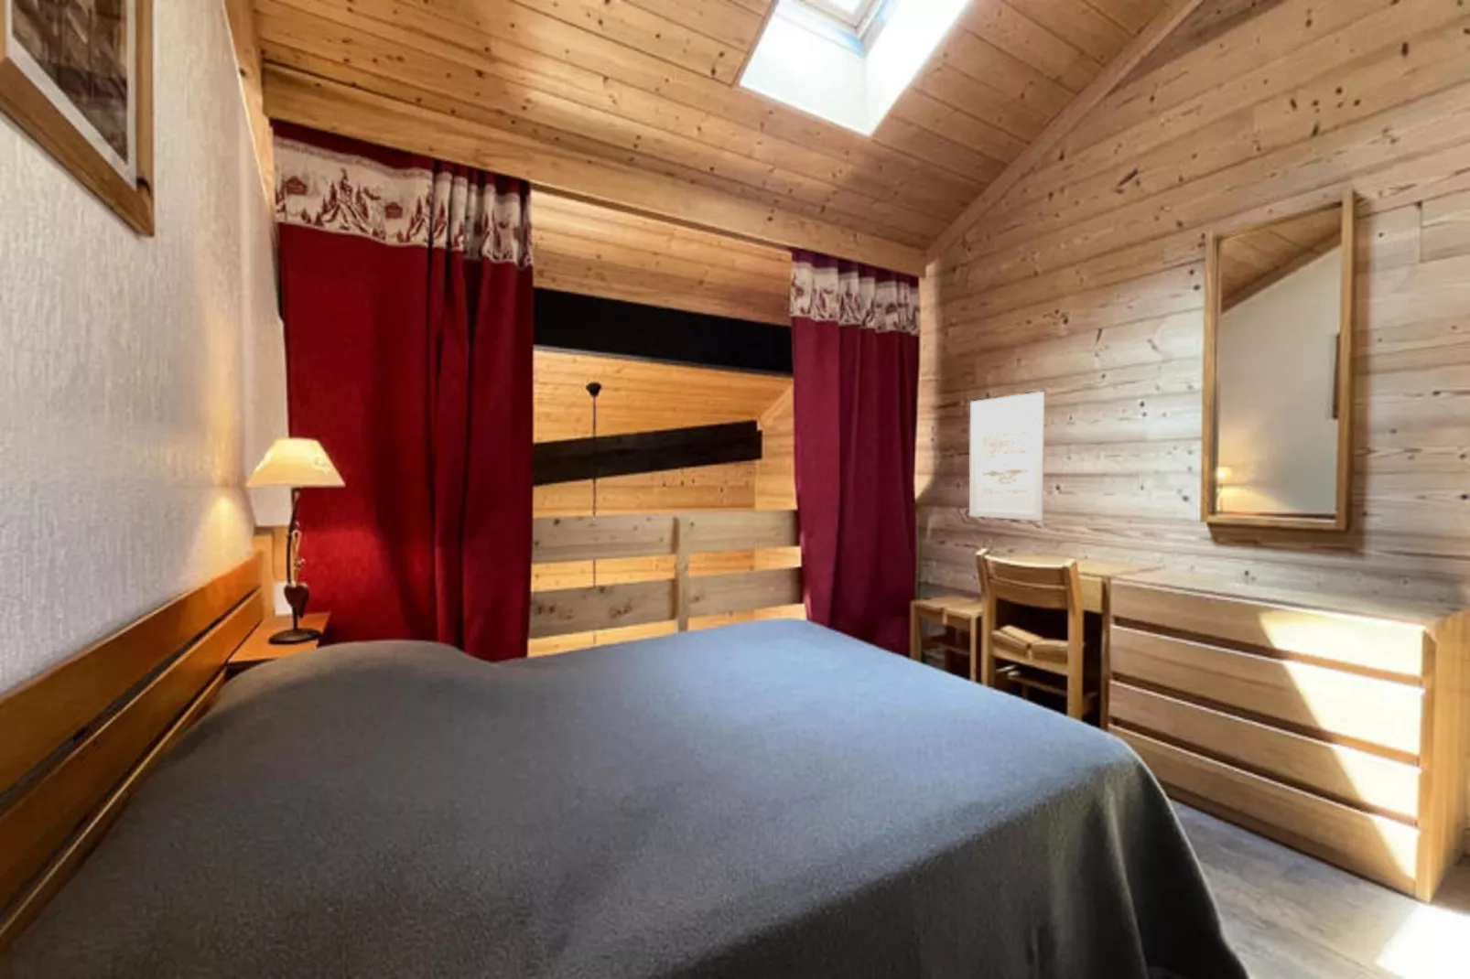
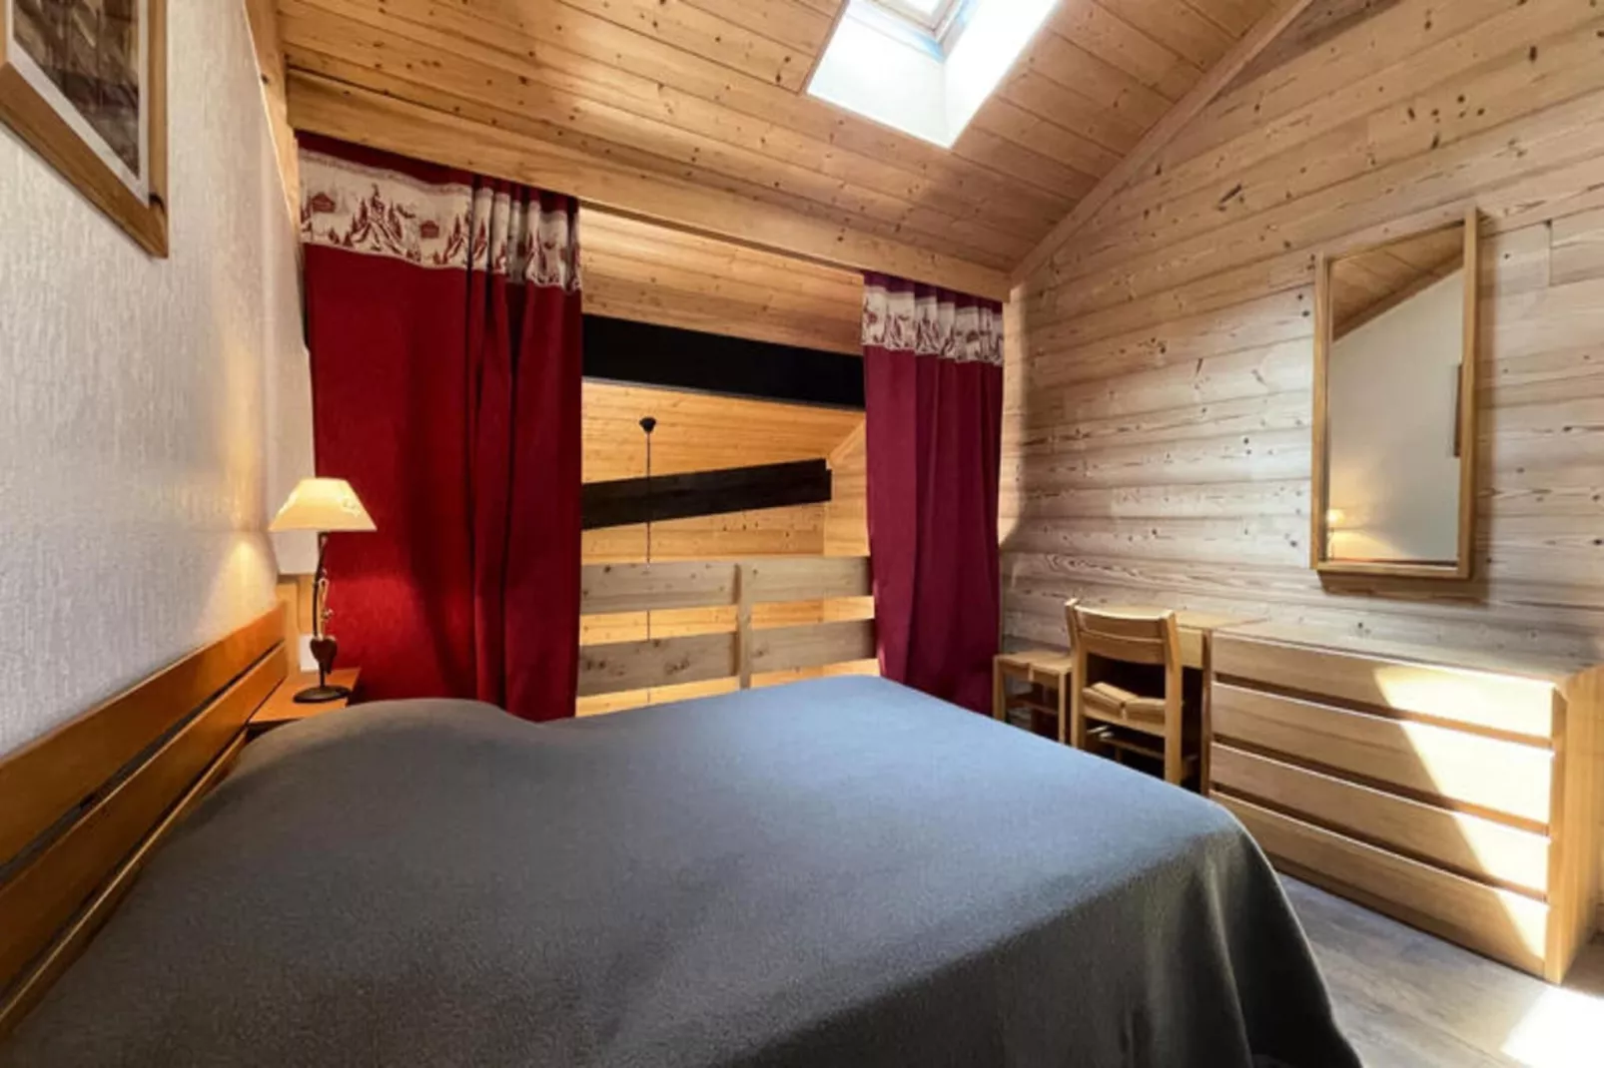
- wall art [968,391,1045,521]
